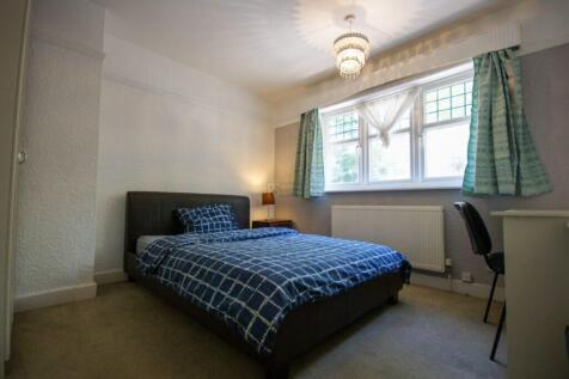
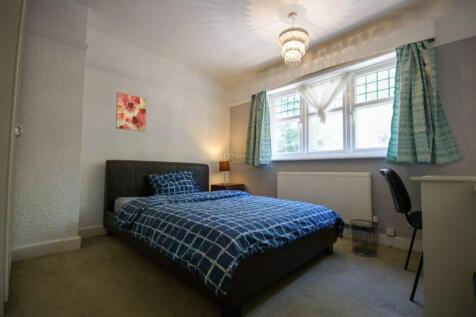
+ wall art [115,91,147,133]
+ waste bin [348,218,381,258]
